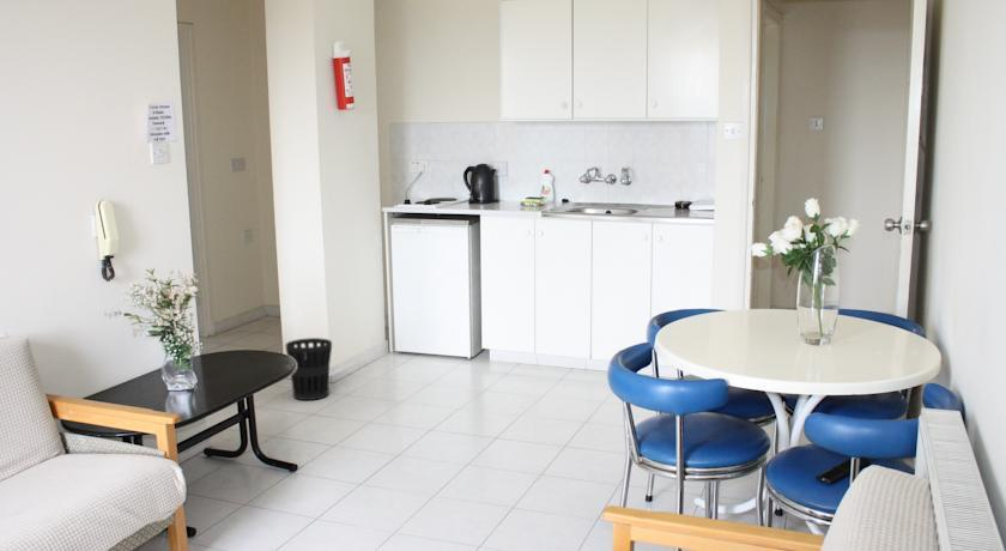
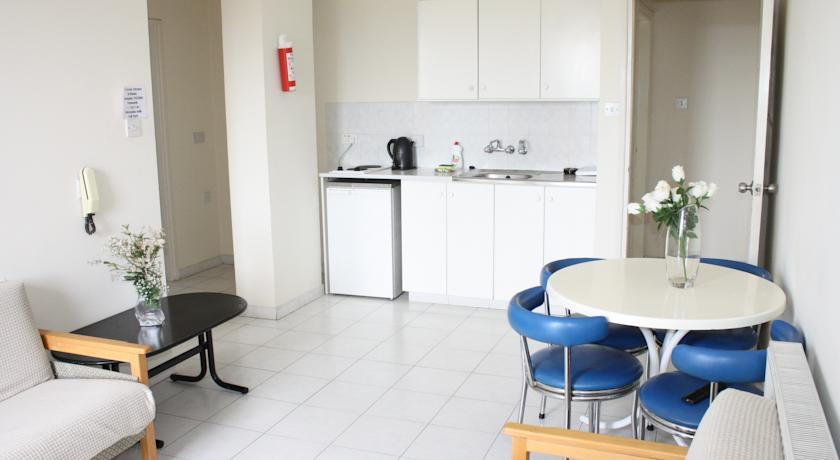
- wastebasket [285,337,333,401]
